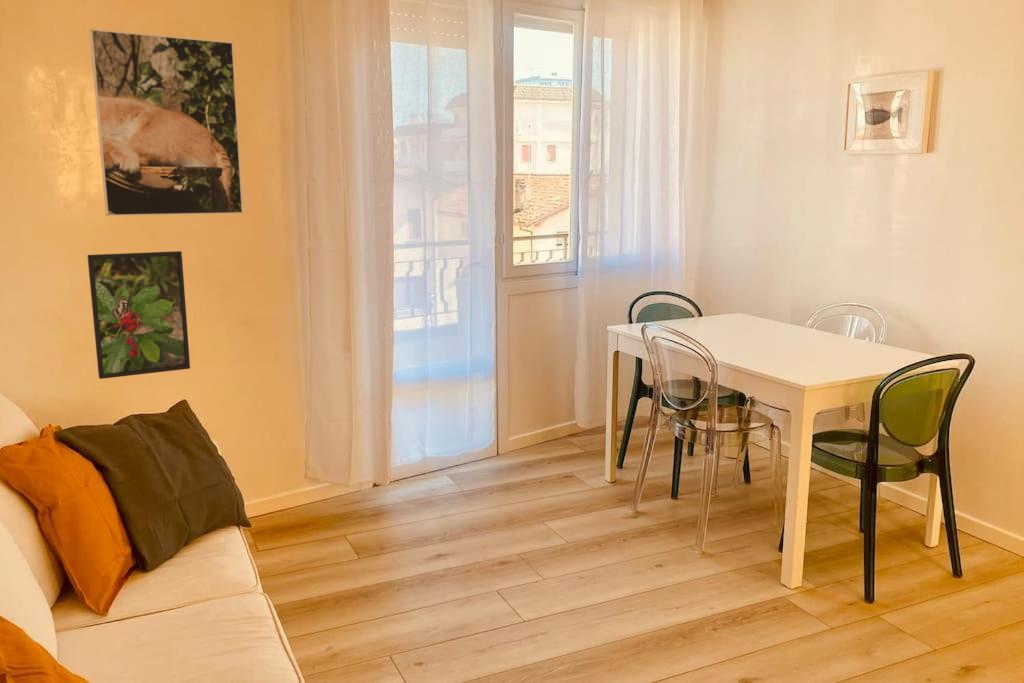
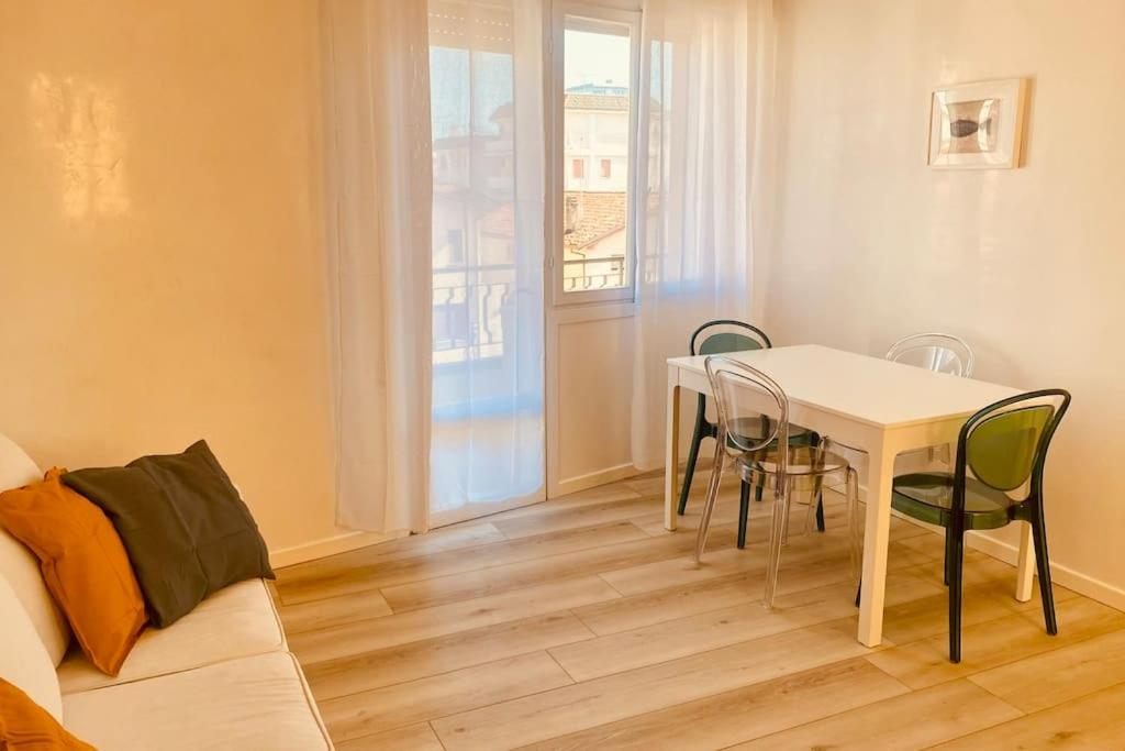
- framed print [86,250,191,380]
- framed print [89,28,244,217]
